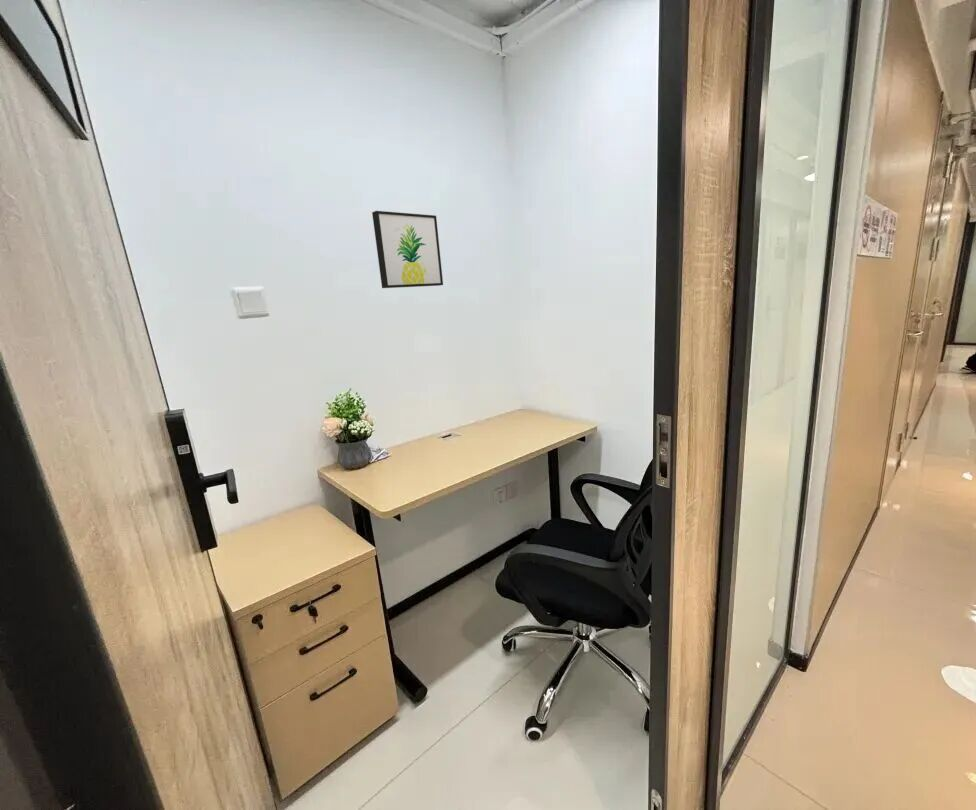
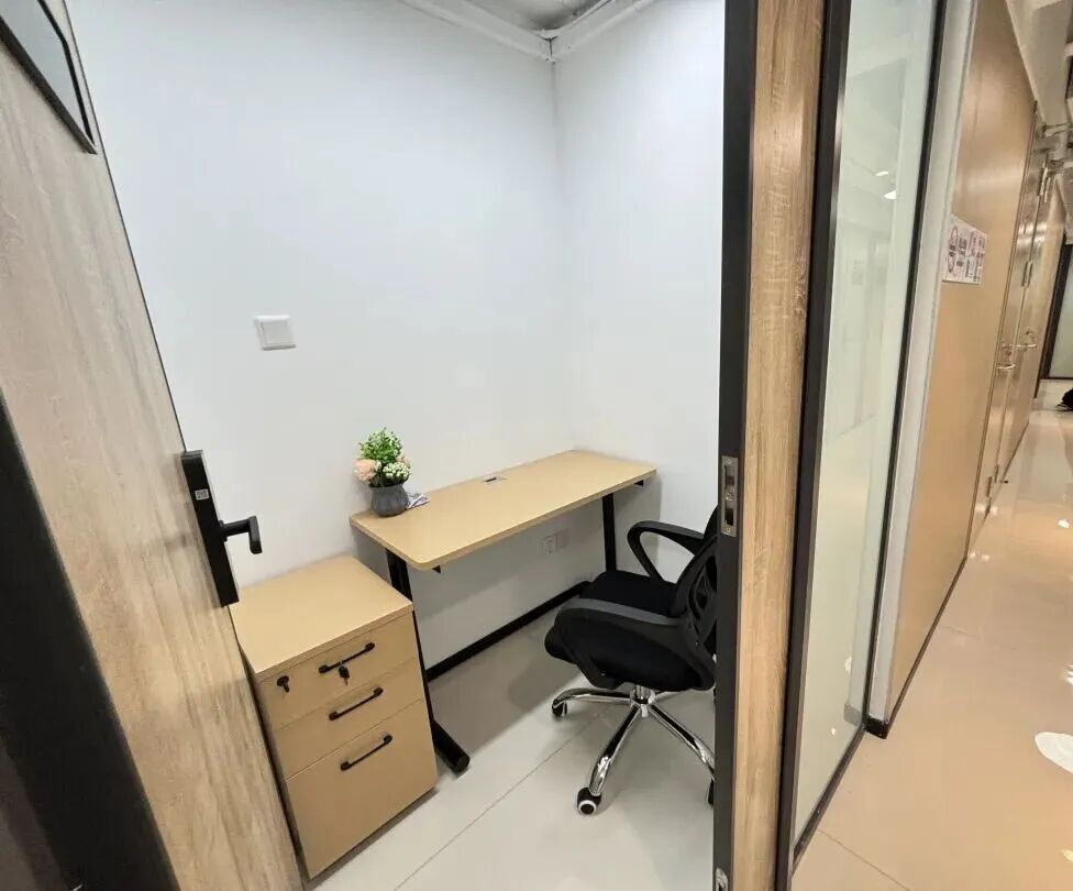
- wall art [371,210,444,289]
